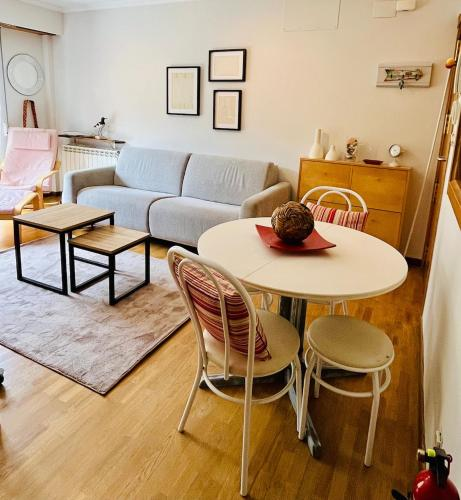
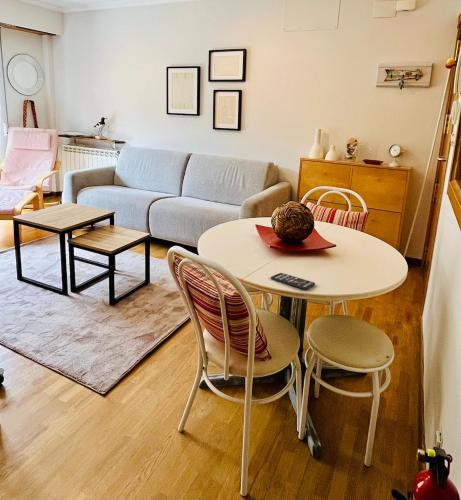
+ smartphone [270,272,316,290]
